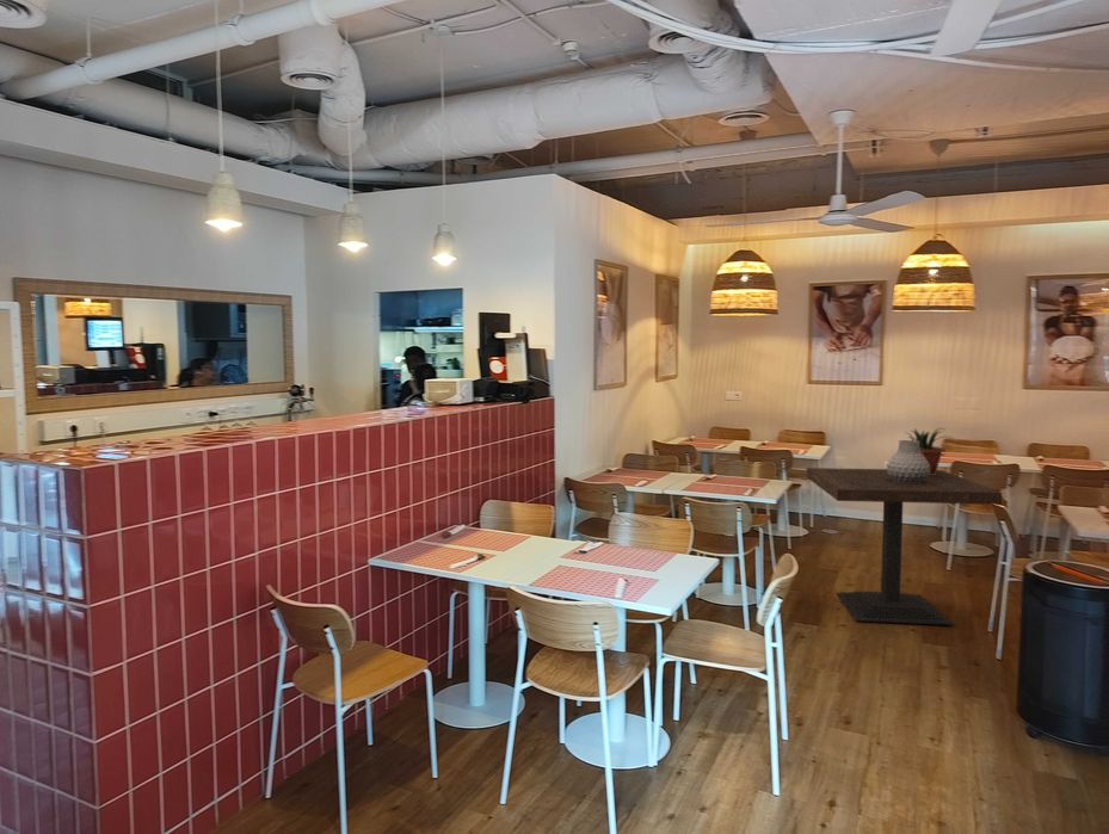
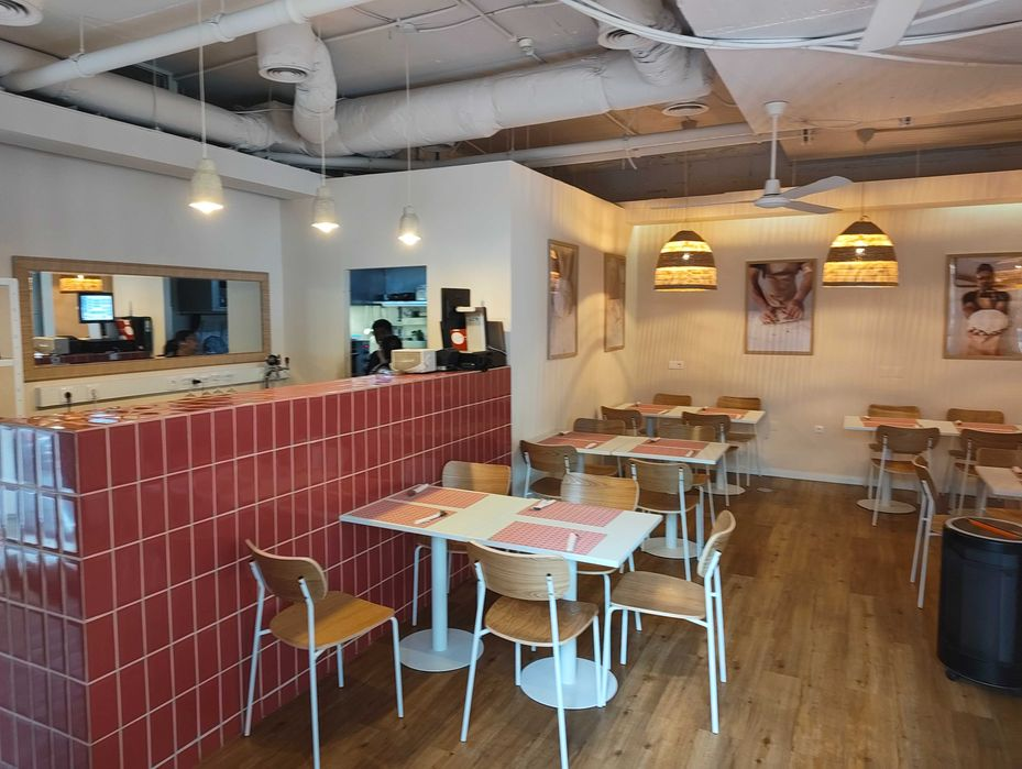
- vase [886,439,930,483]
- dining table [806,467,1003,626]
- potted plant [904,427,955,475]
